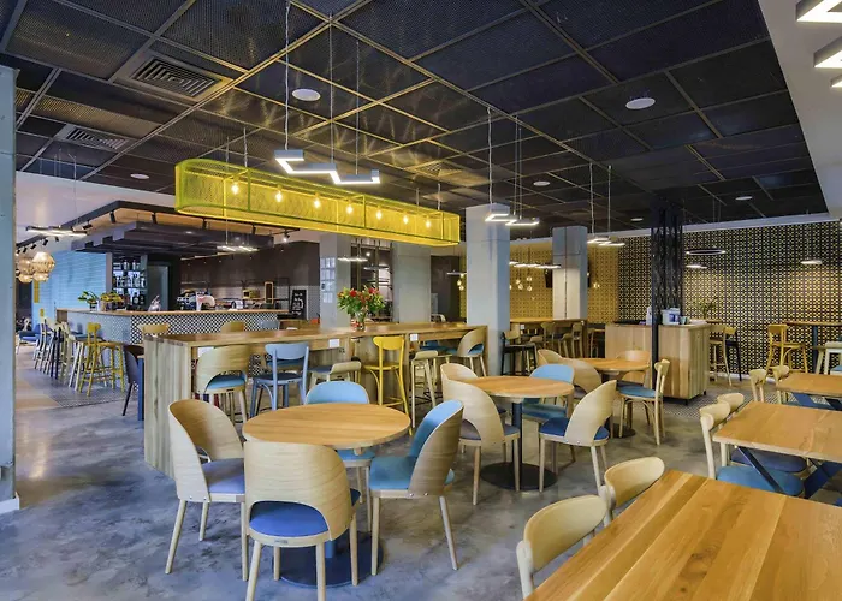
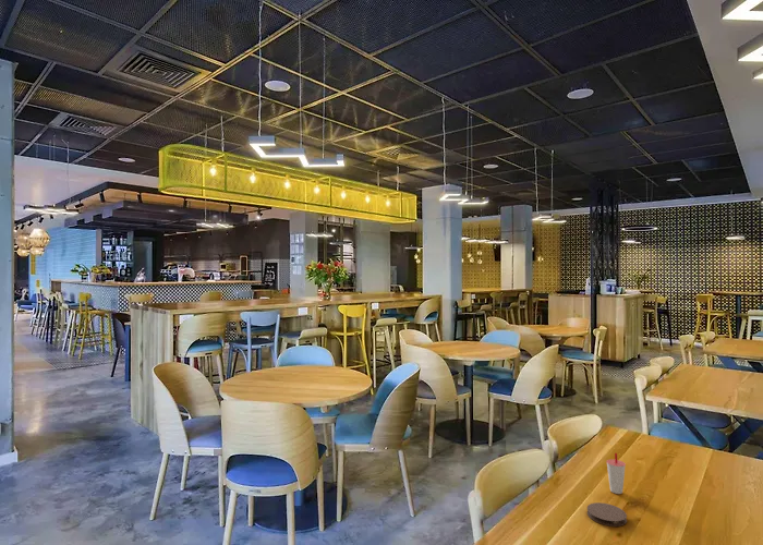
+ coaster [586,501,628,528]
+ cup [605,452,627,495]
